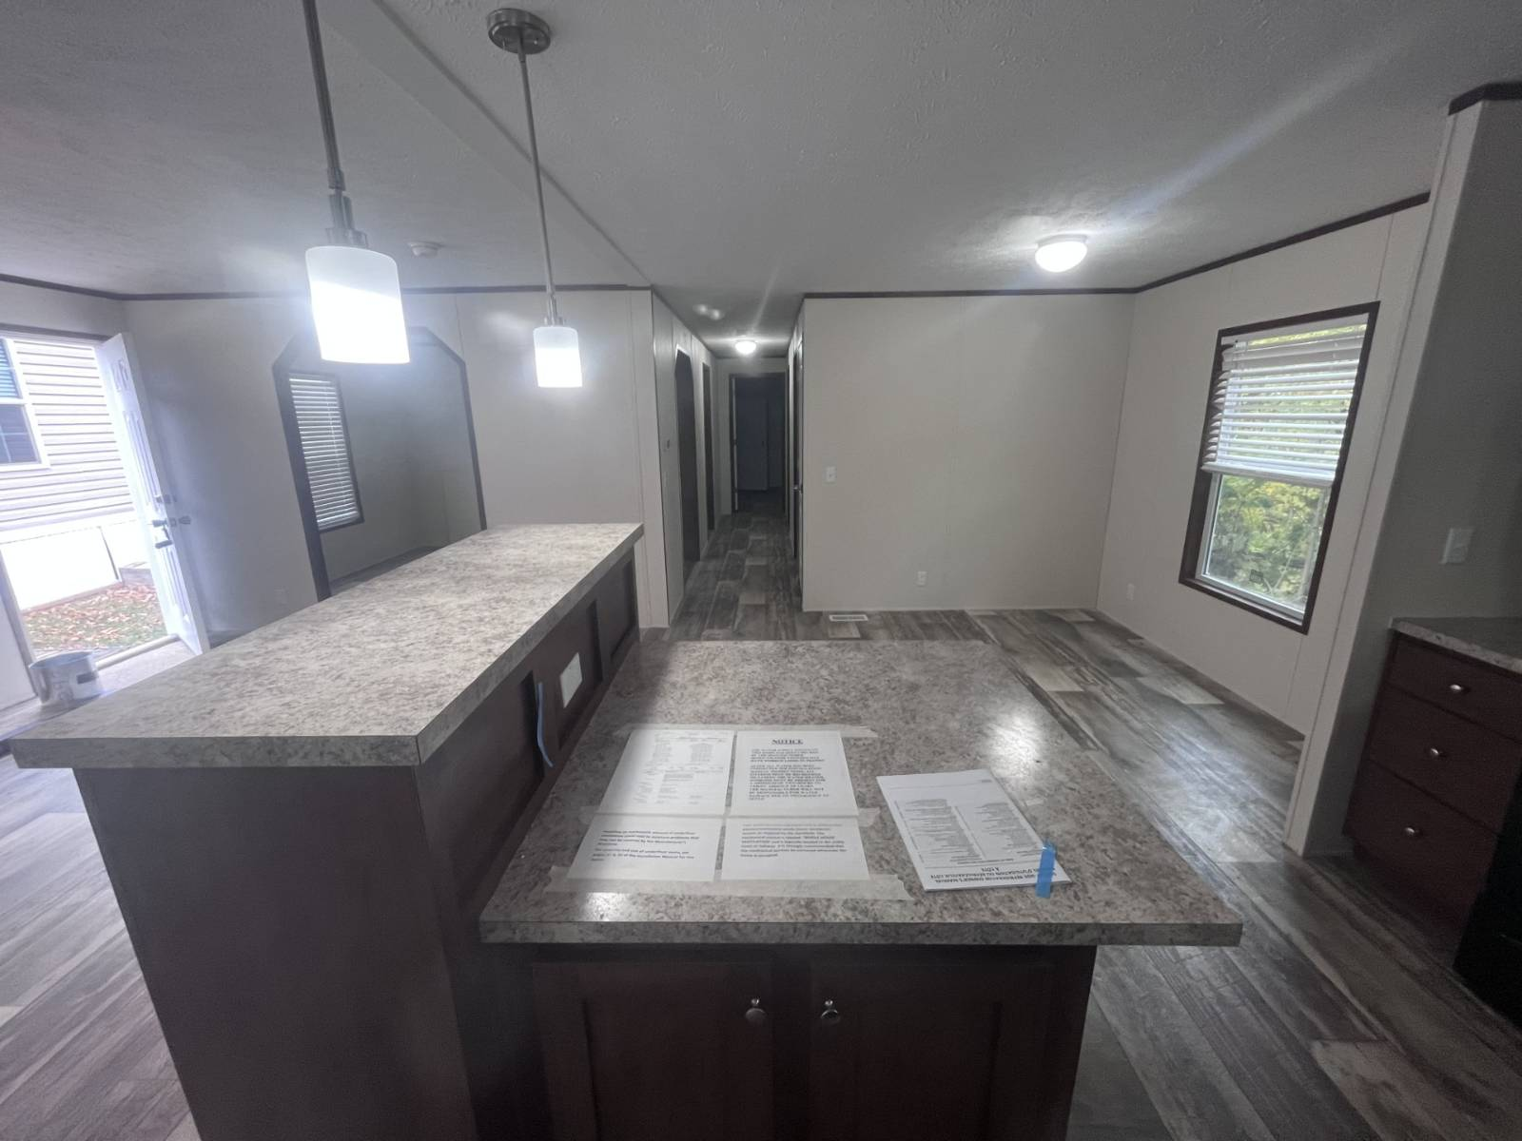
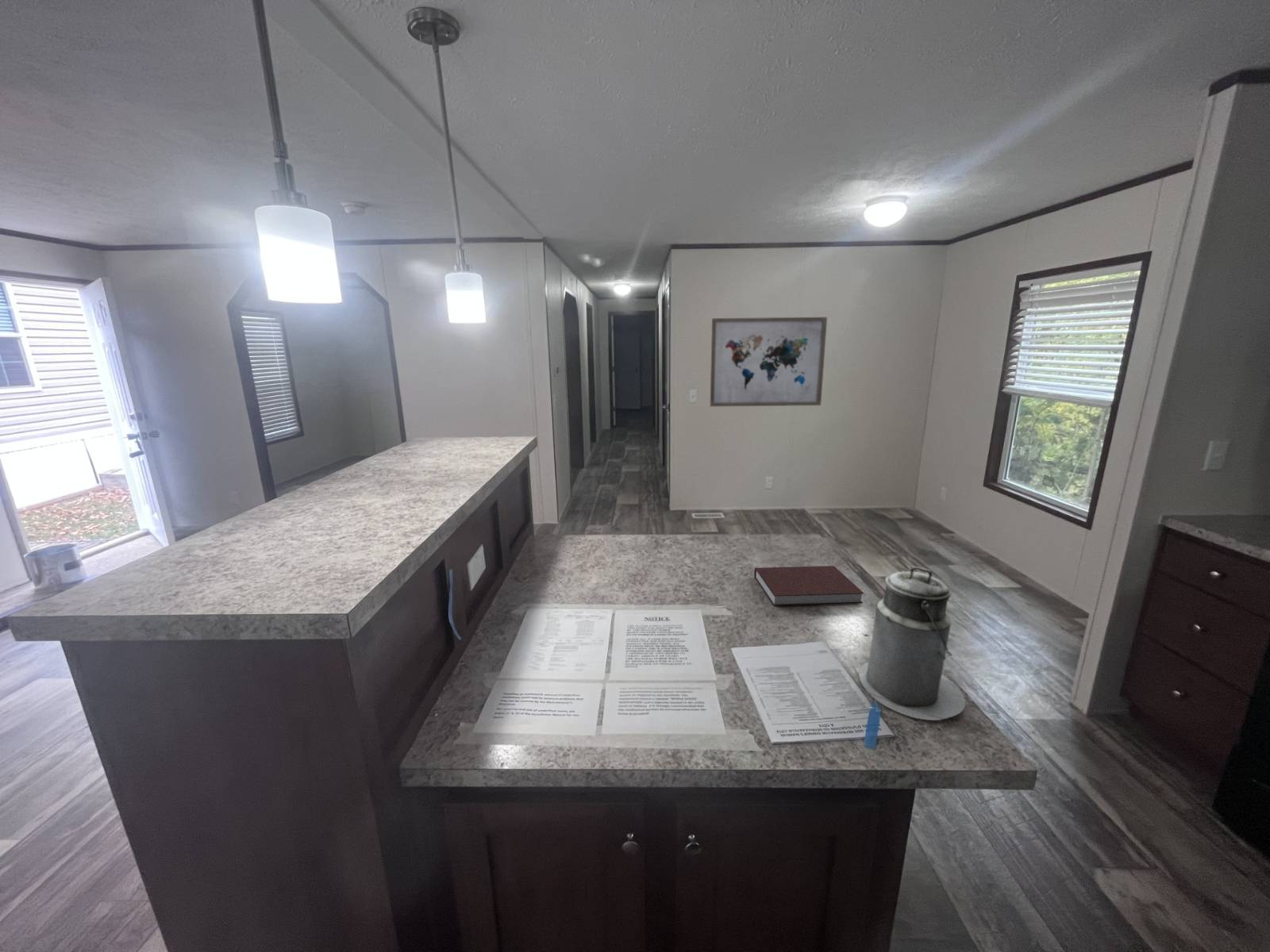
+ canister [858,566,966,721]
+ notebook [753,565,864,607]
+ wall art [709,317,828,407]
